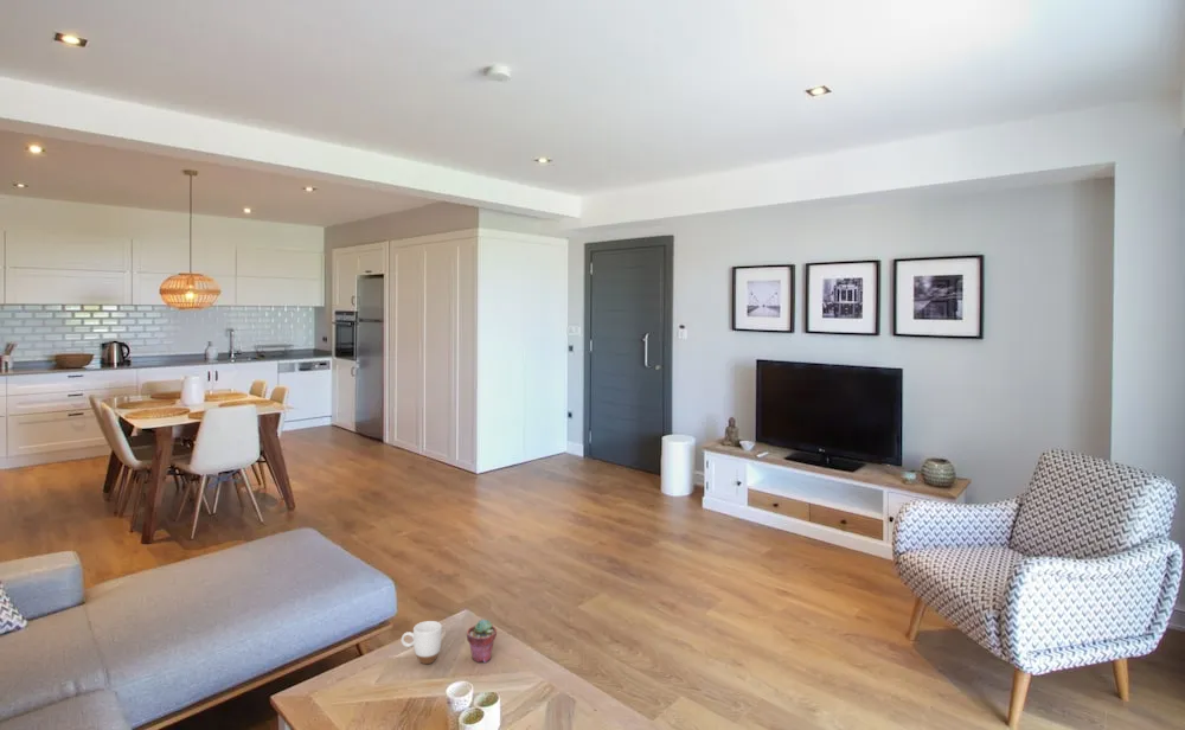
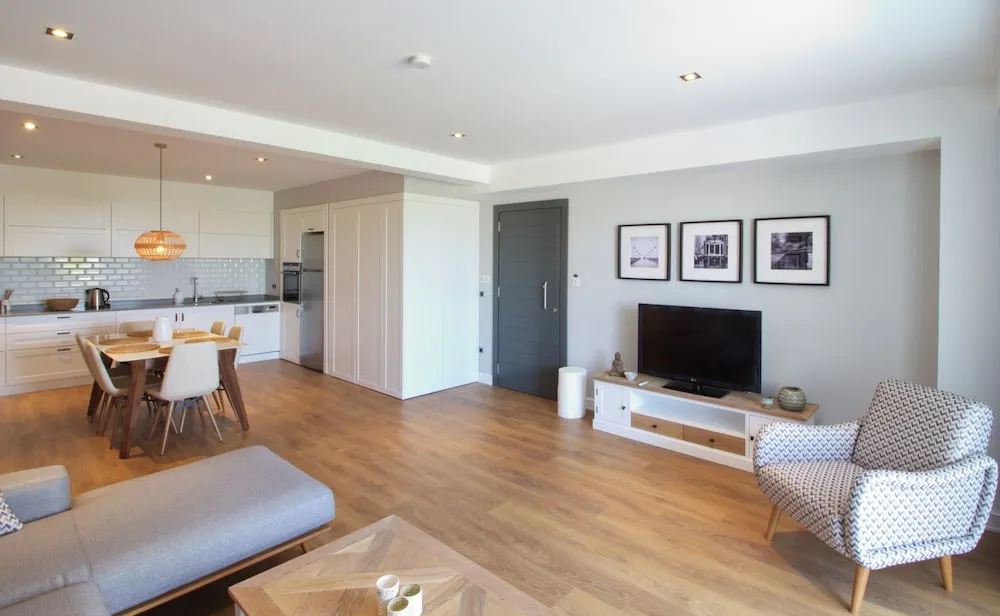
- potted succulent [466,619,498,664]
- mug [401,620,443,665]
